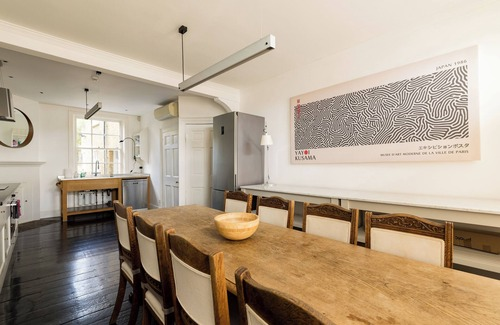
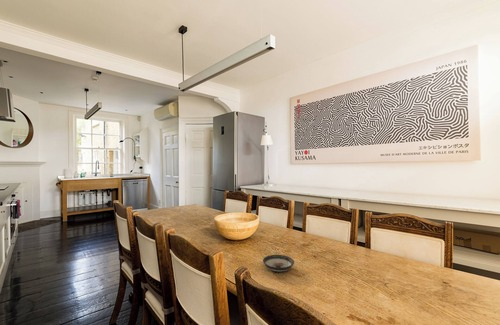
+ saucer [262,254,295,273]
